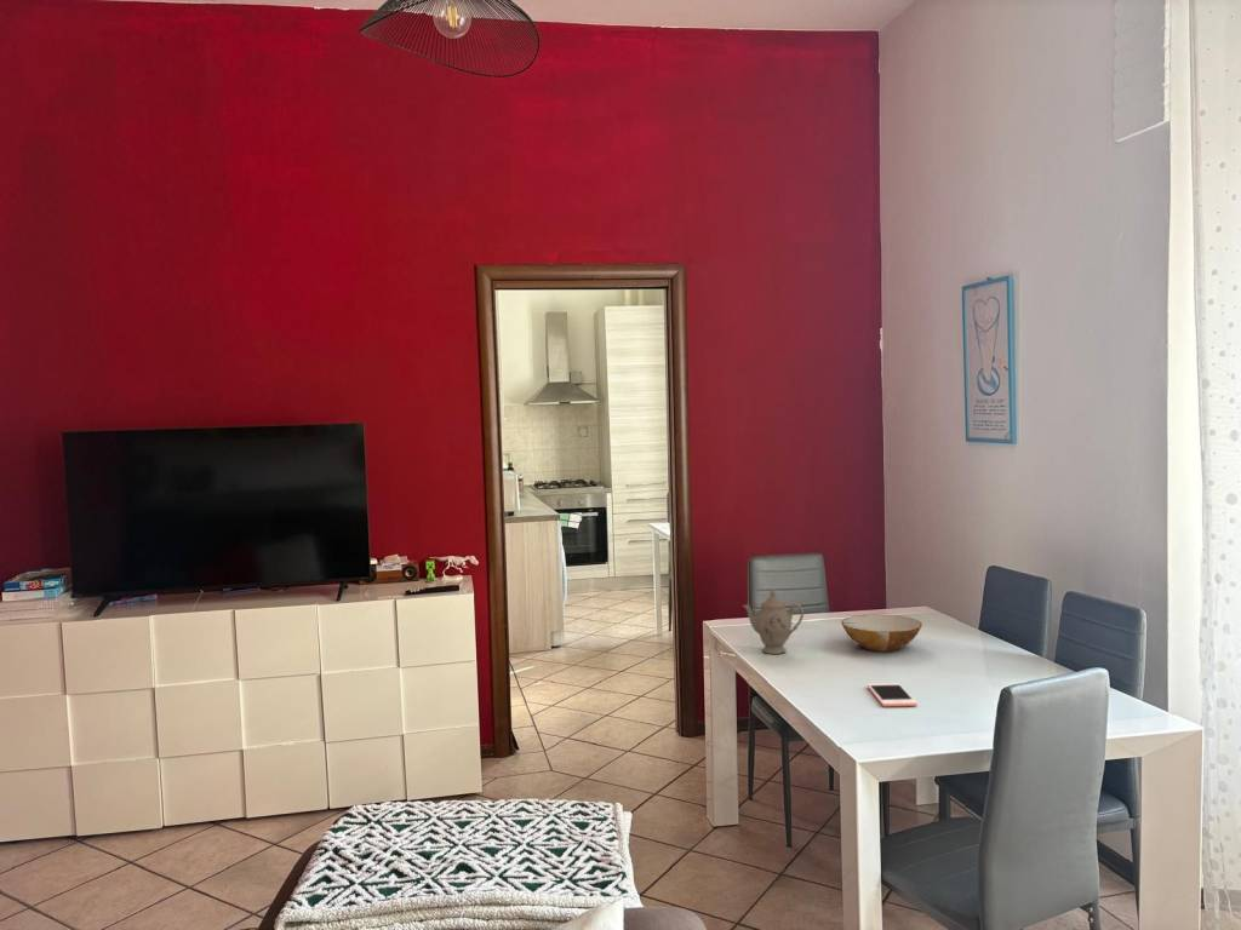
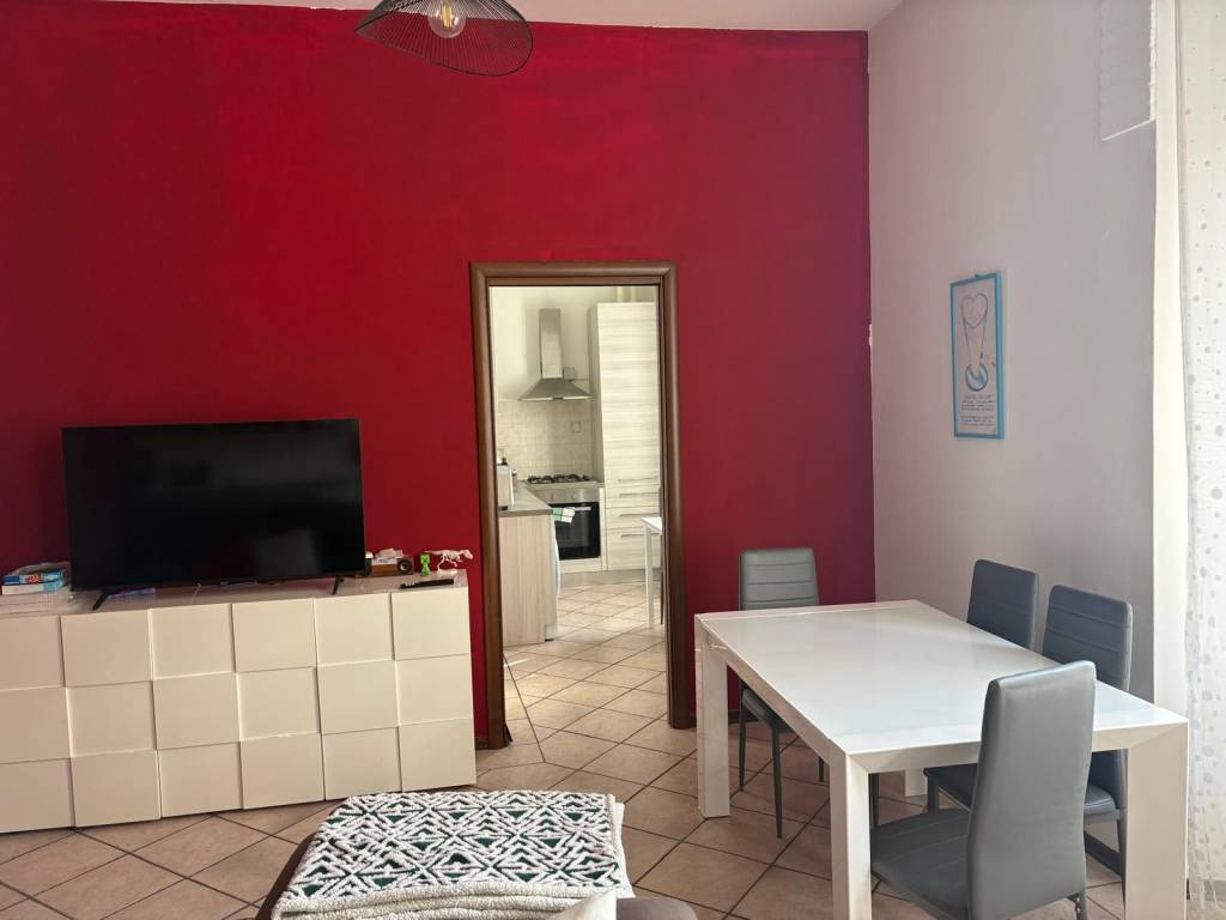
- chinaware [742,589,805,655]
- cell phone [867,682,919,707]
- bowl [840,614,923,653]
